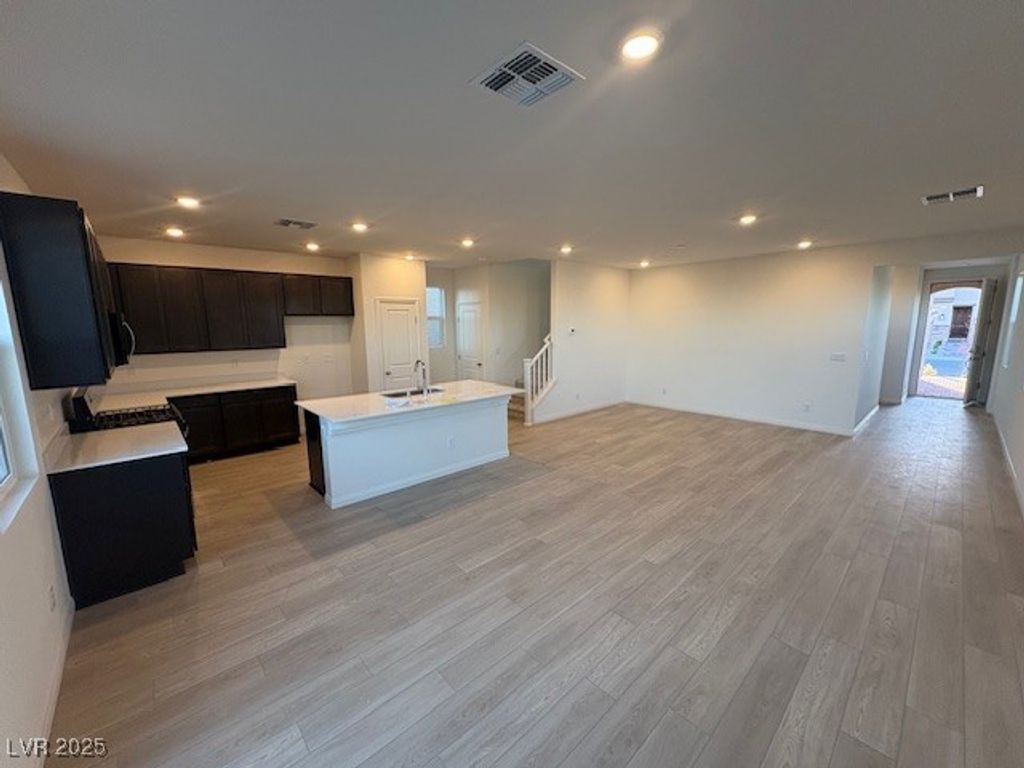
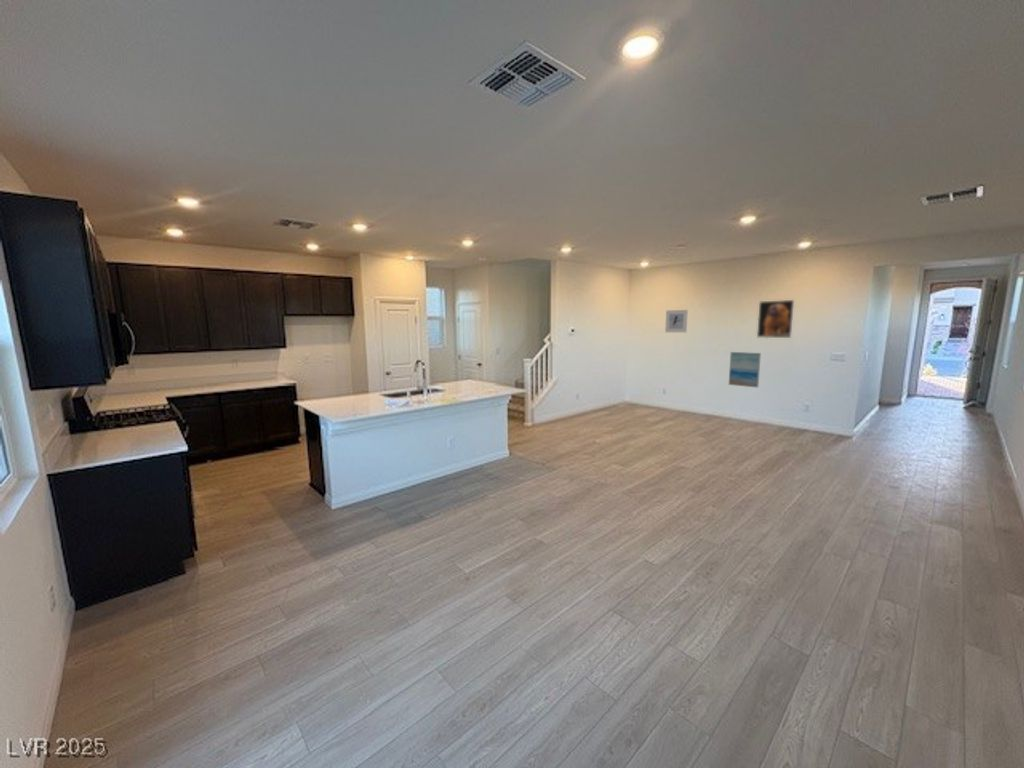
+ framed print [756,299,795,339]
+ wall art [728,351,762,389]
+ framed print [664,309,689,333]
